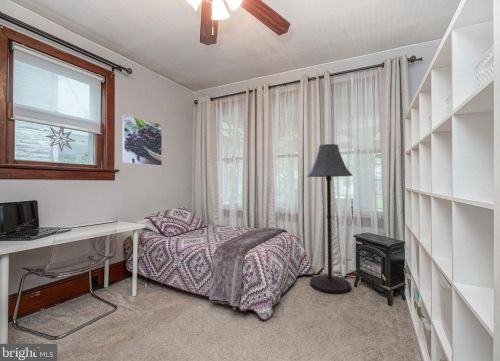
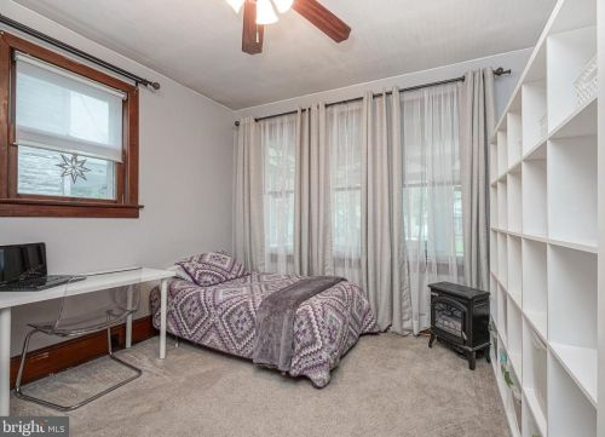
- floor lamp [305,143,354,294]
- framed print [121,114,163,167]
